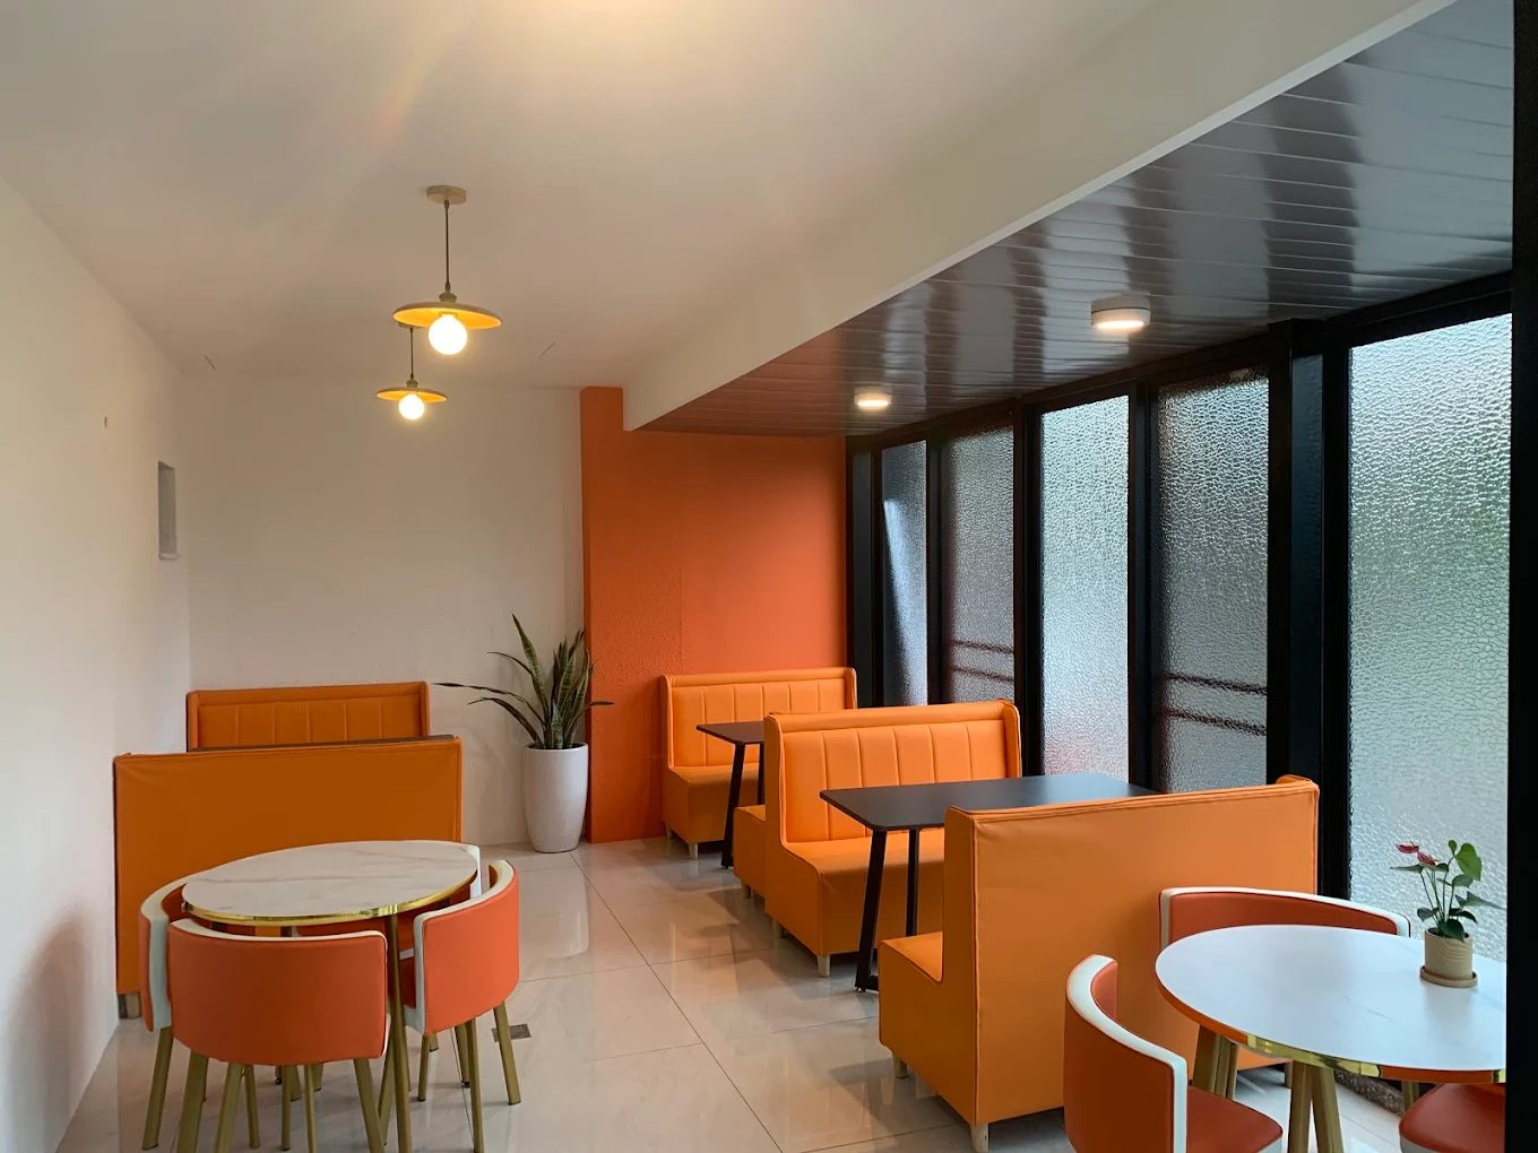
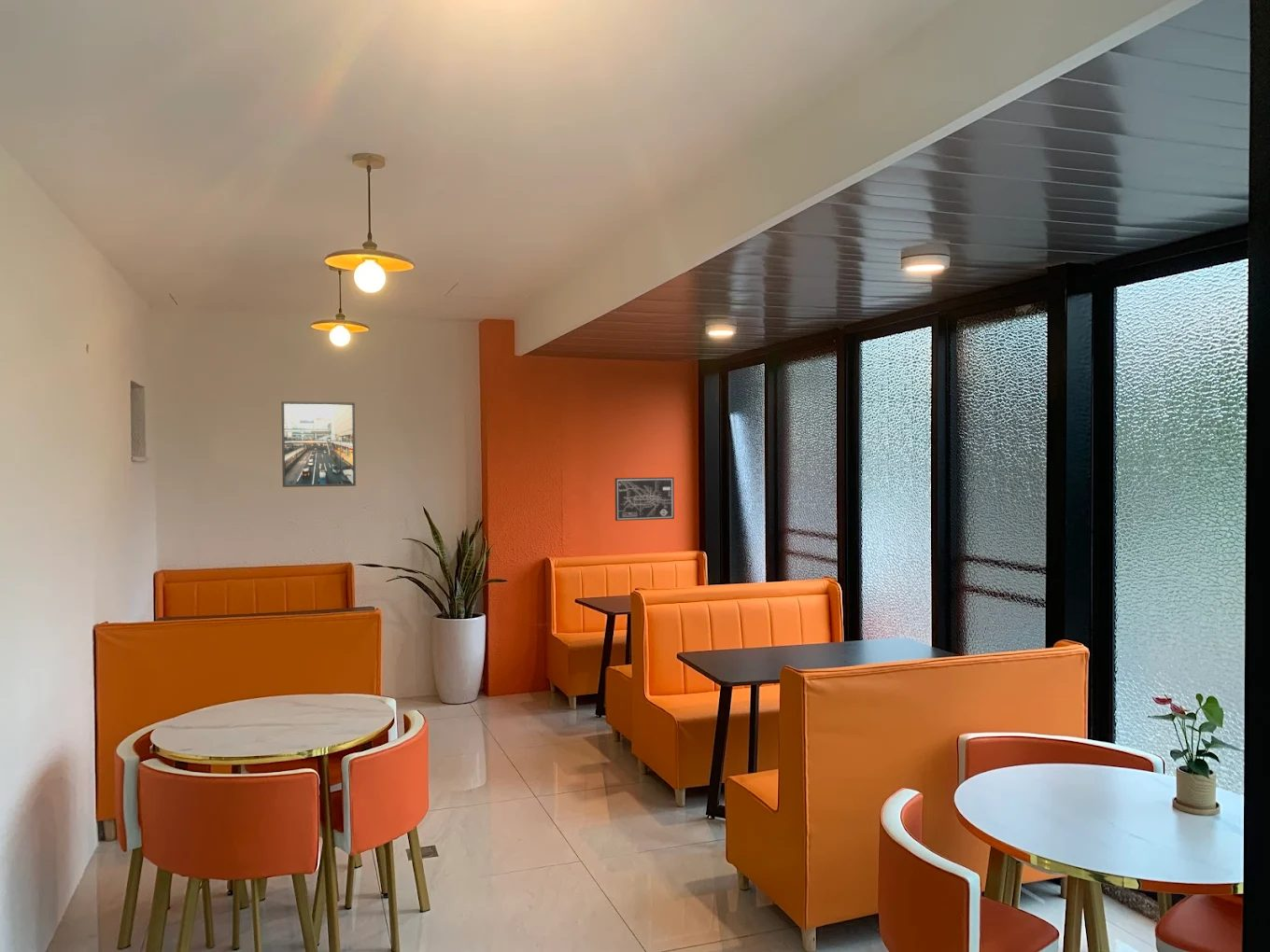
+ wall art [614,476,675,522]
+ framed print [281,400,357,488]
